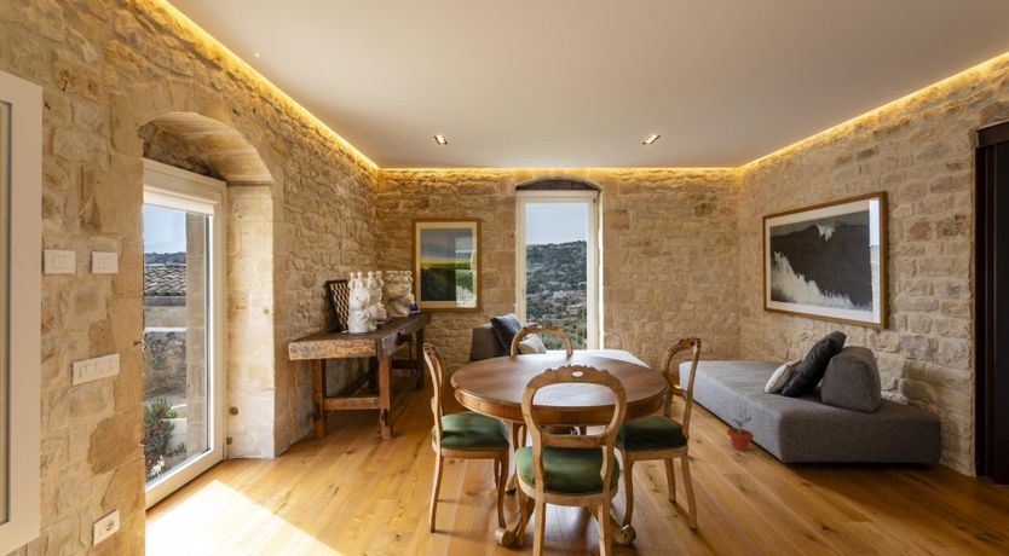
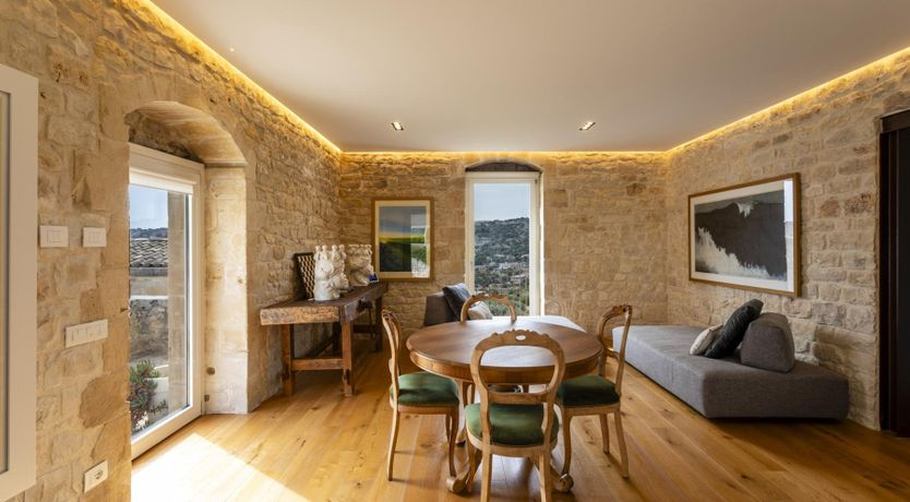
- potted plant [726,411,755,452]
